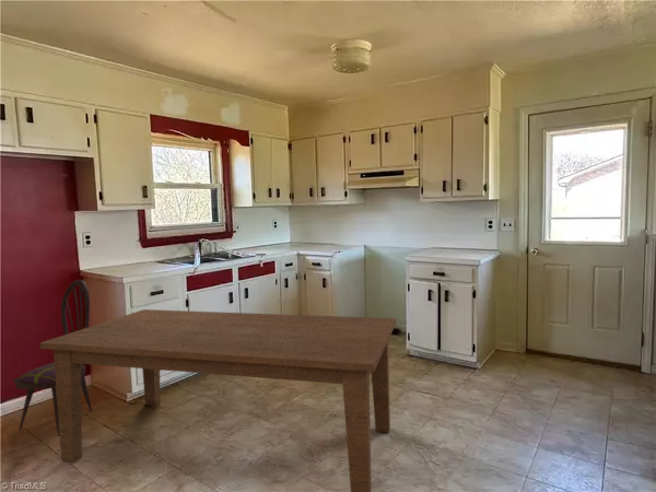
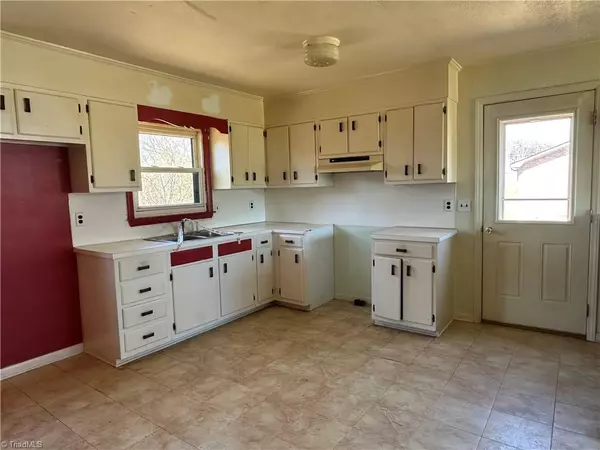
- dining table [39,308,397,492]
- dining chair [12,279,93,437]
